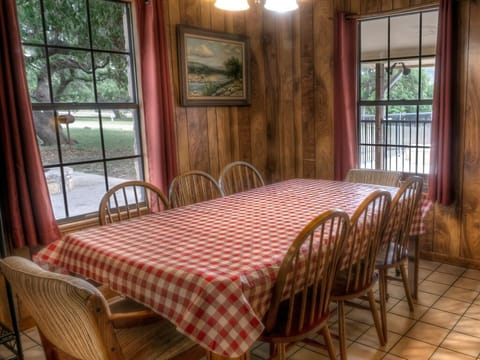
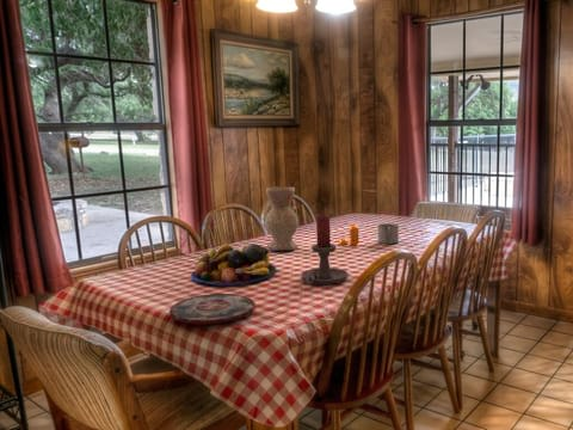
+ pepper shaker [338,223,361,247]
+ candle holder [300,214,350,285]
+ mug [376,222,400,245]
+ vase [264,185,300,252]
+ fruit bowl [190,242,277,287]
+ plate [168,293,255,325]
